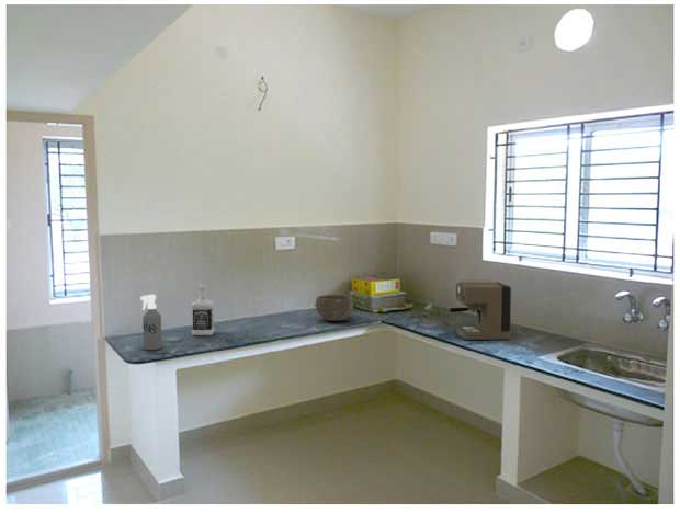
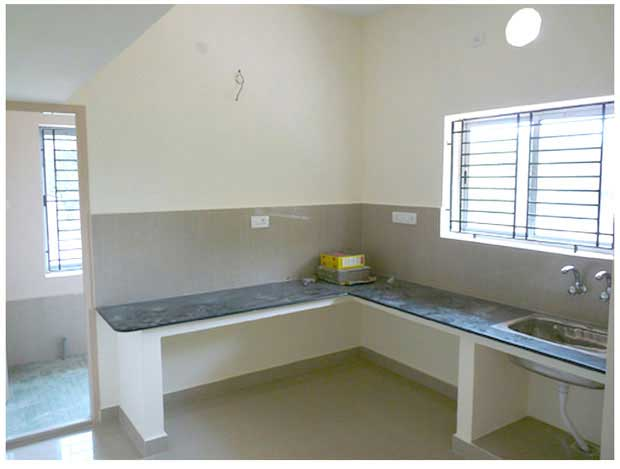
- coffee maker [449,281,512,341]
- bottle [191,284,216,336]
- bowl [315,294,354,322]
- spray bottle [139,294,162,351]
